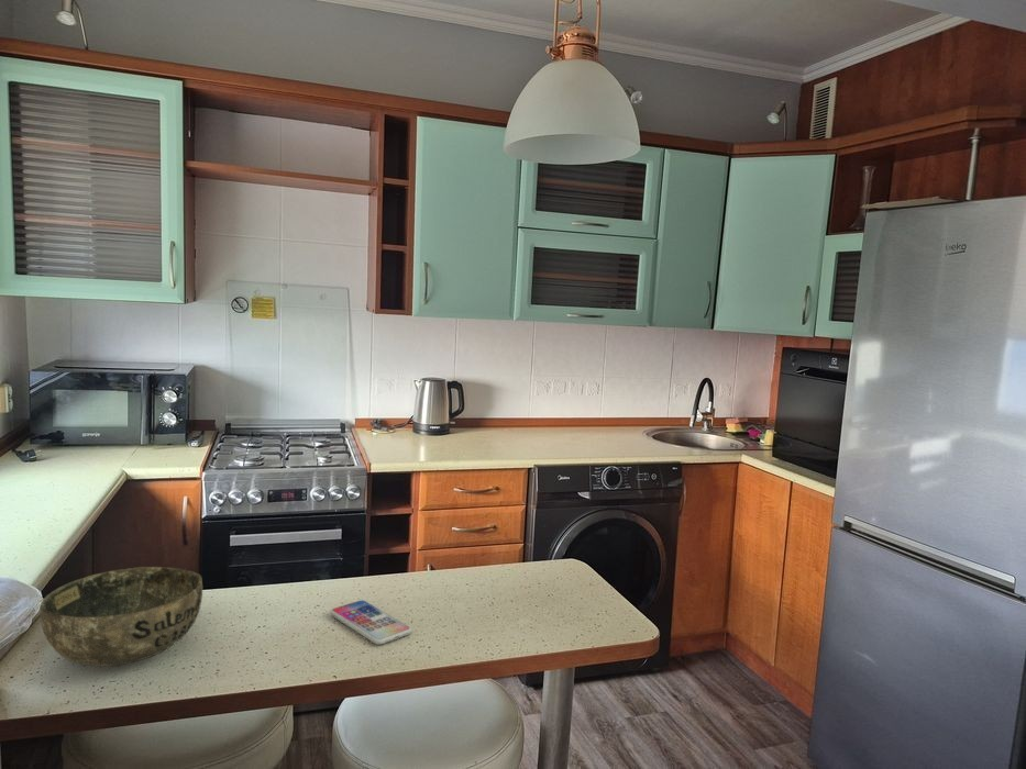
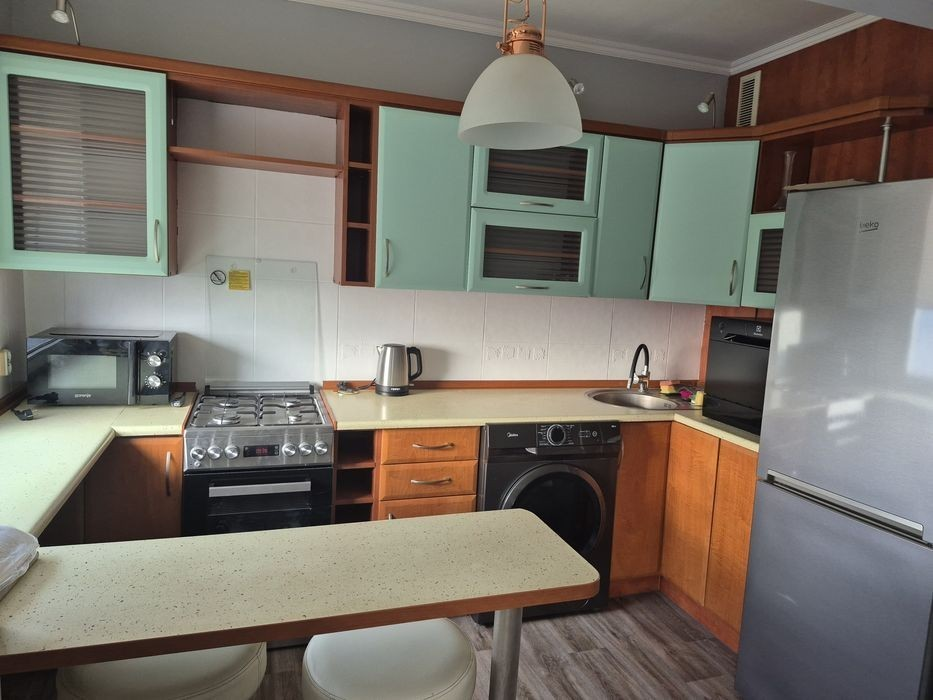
- smartphone [329,599,412,646]
- bowl [38,566,203,667]
